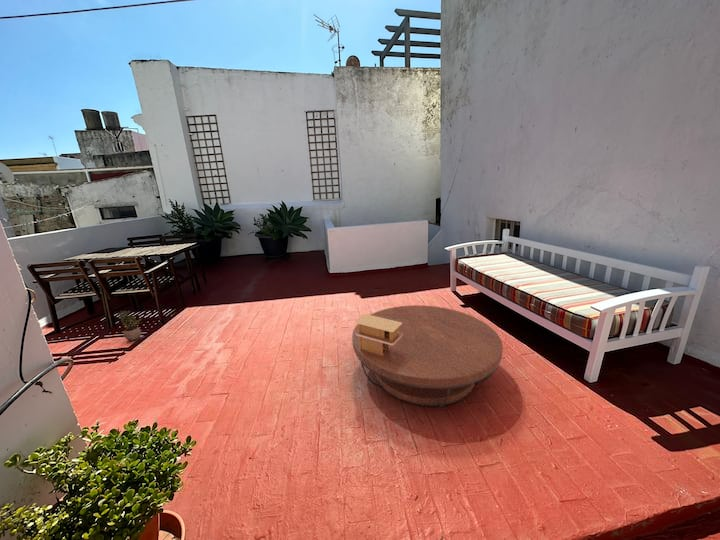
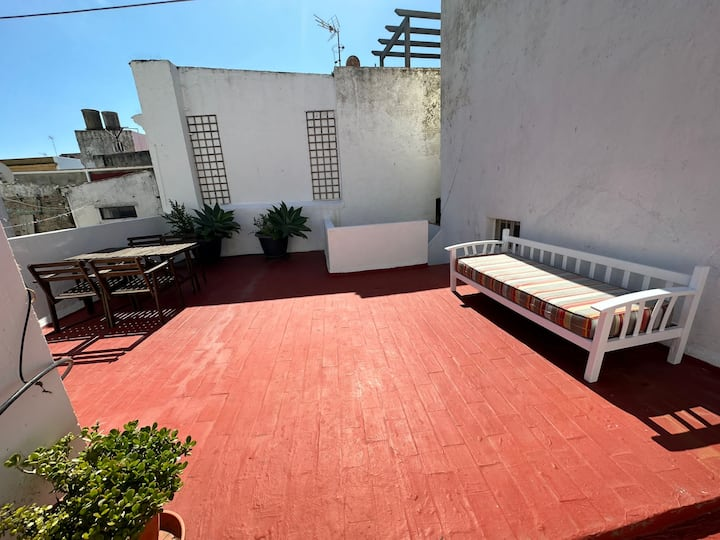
- coffee table [351,304,504,408]
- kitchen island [354,314,402,356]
- potted plant [117,310,143,342]
